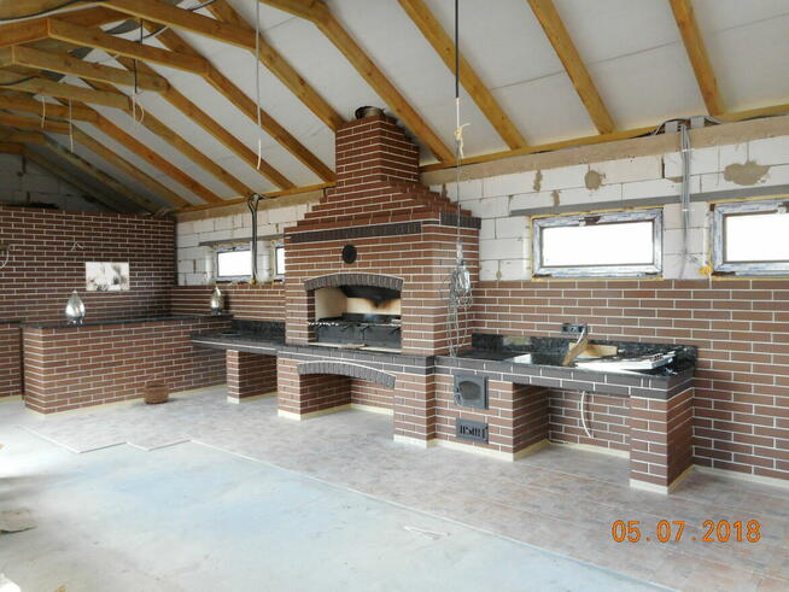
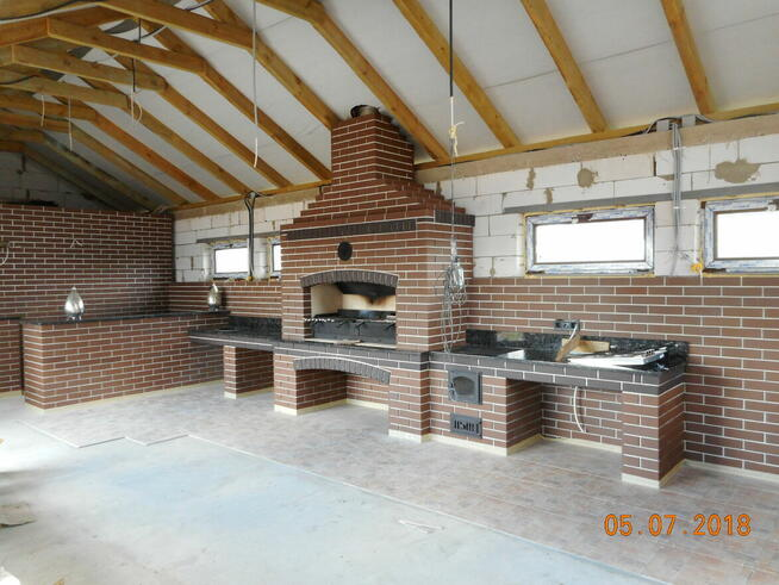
- wall art [84,262,130,292]
- wicker basket [141,374,170,405]
